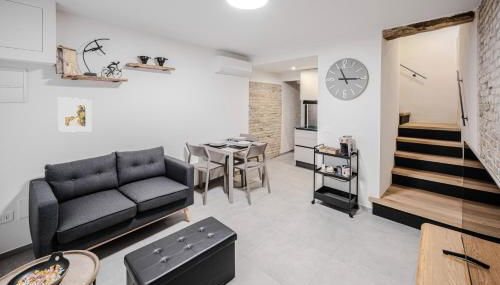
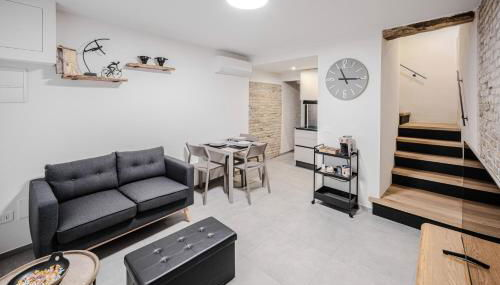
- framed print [57,96,93,133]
